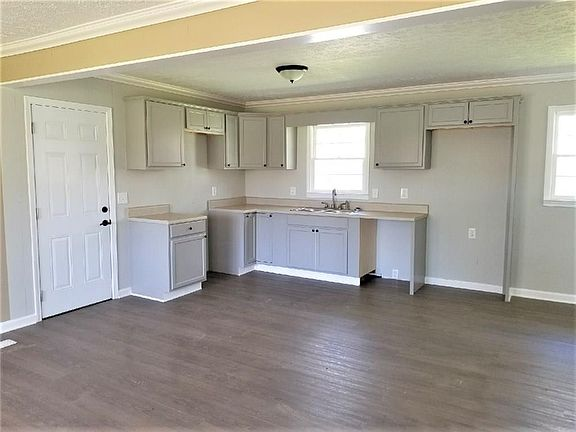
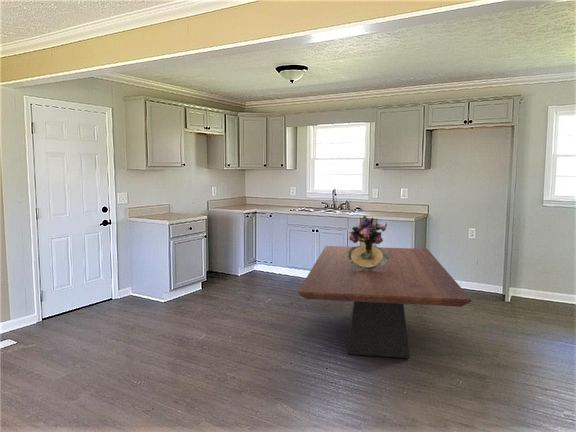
+ dining table [297,245,472,359]
+ bouquet [348,215,389,271]
